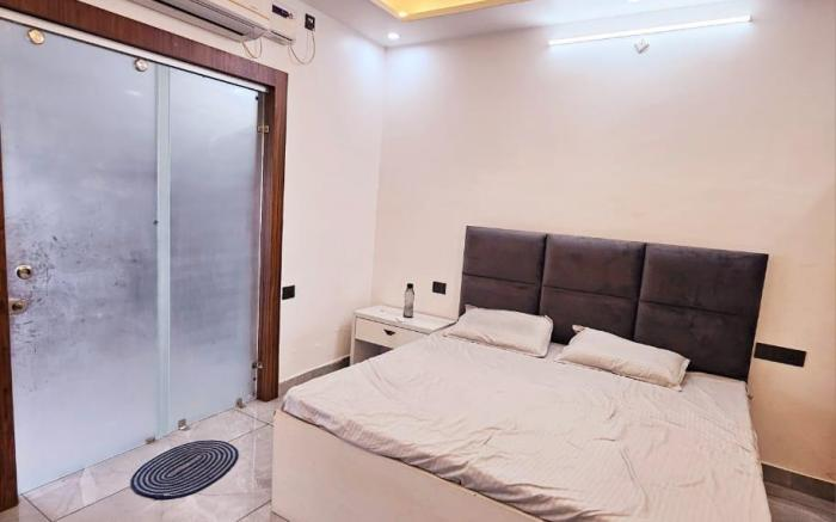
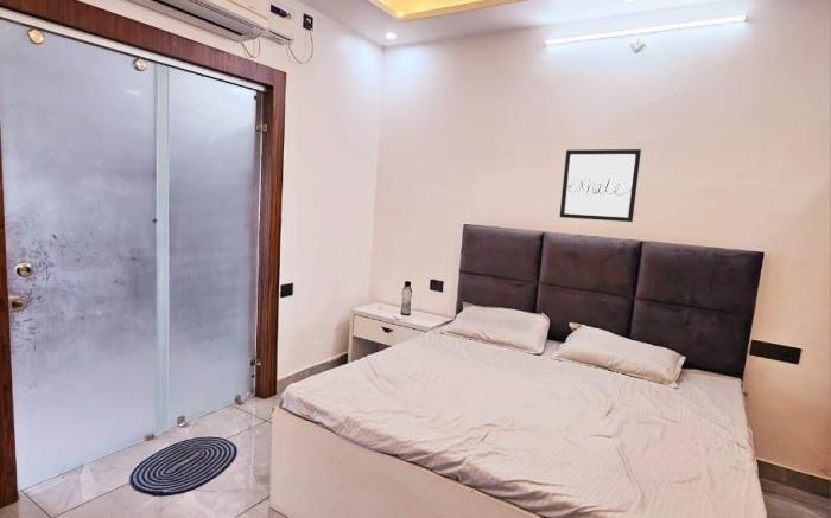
+ wall art [558,148,642,223]
